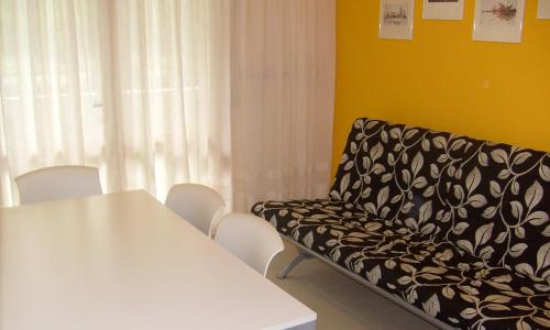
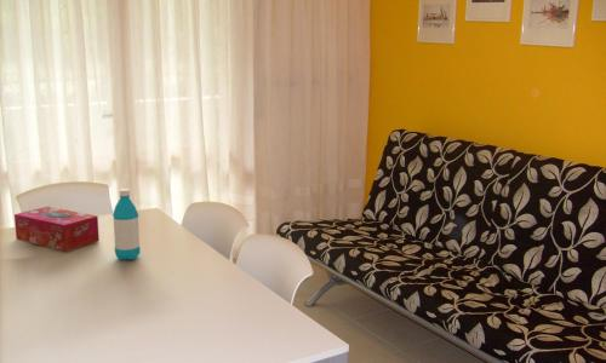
+ water bottle [112,188,142,261]
+ tissue box [13,206,101,253]
